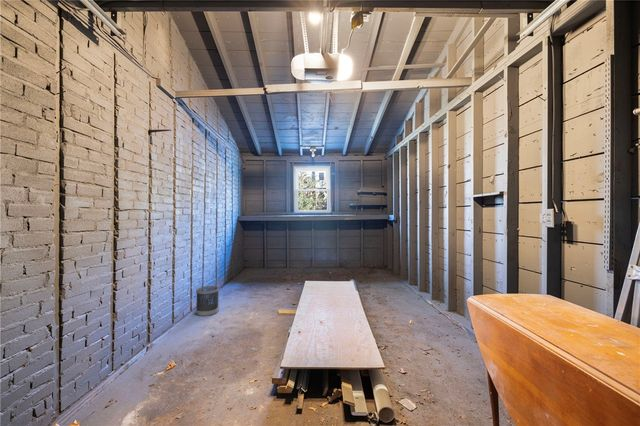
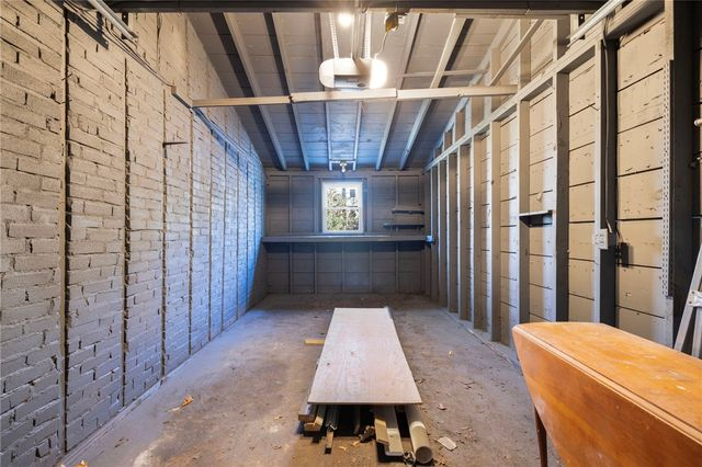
- wastebasket [195,285,220,317]
